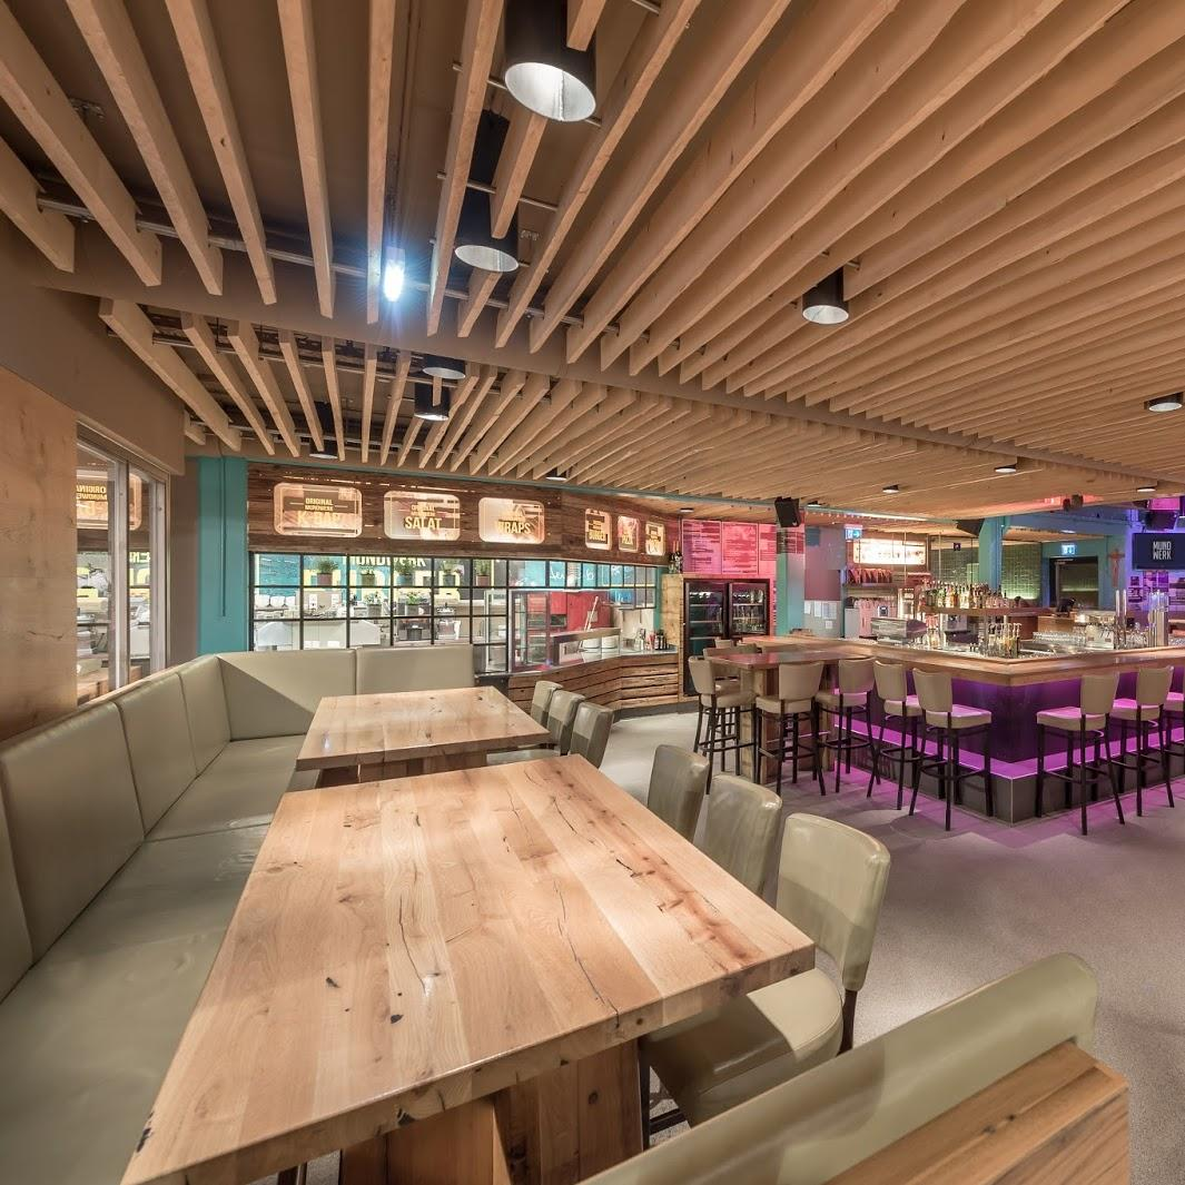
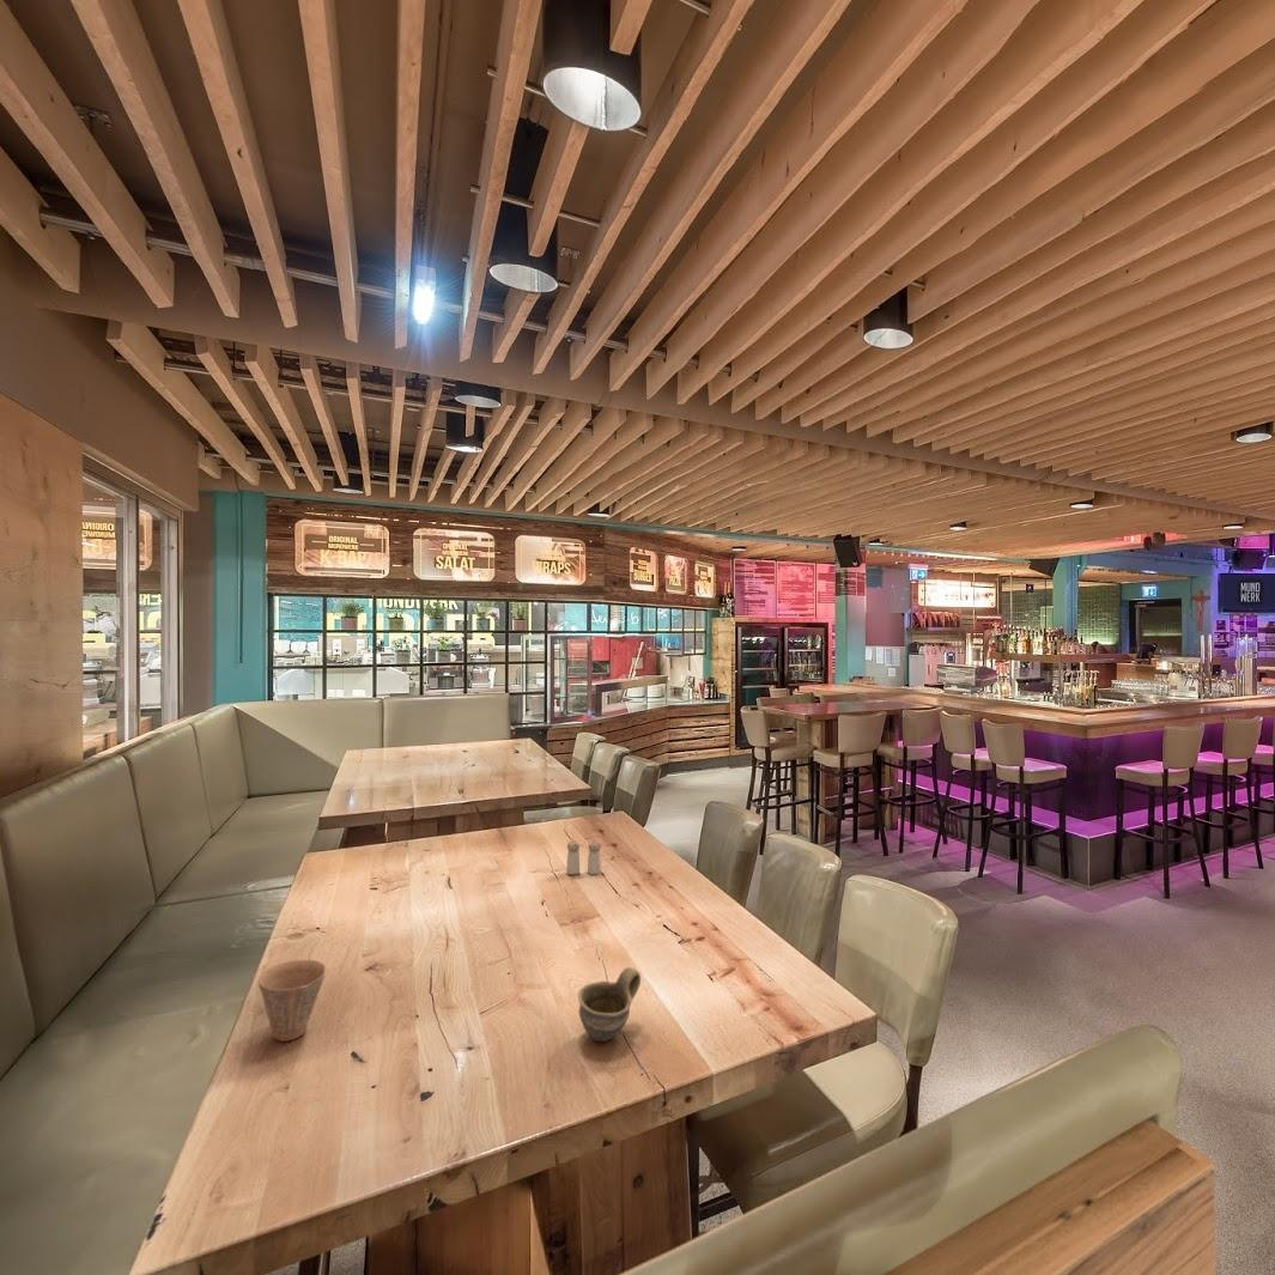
+ salt and pepper shaker [565,840,602,876]
+ cup [257,959,327,1043]
+ cup [577,966,642,1043]
